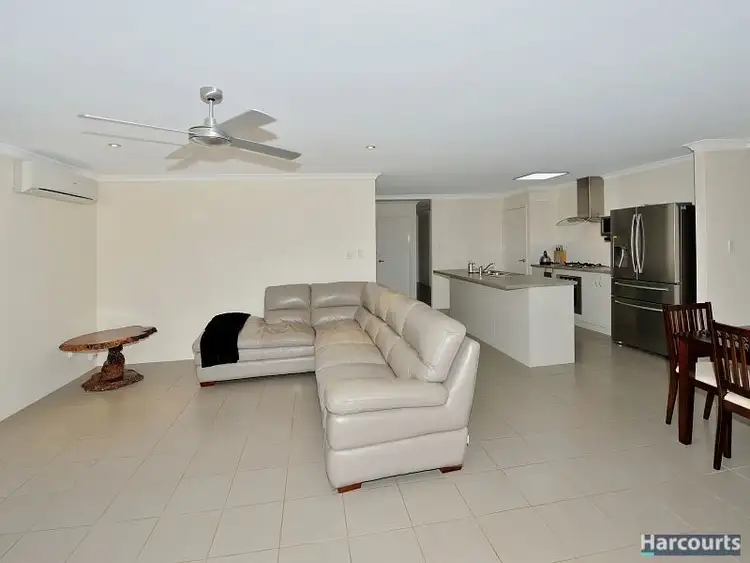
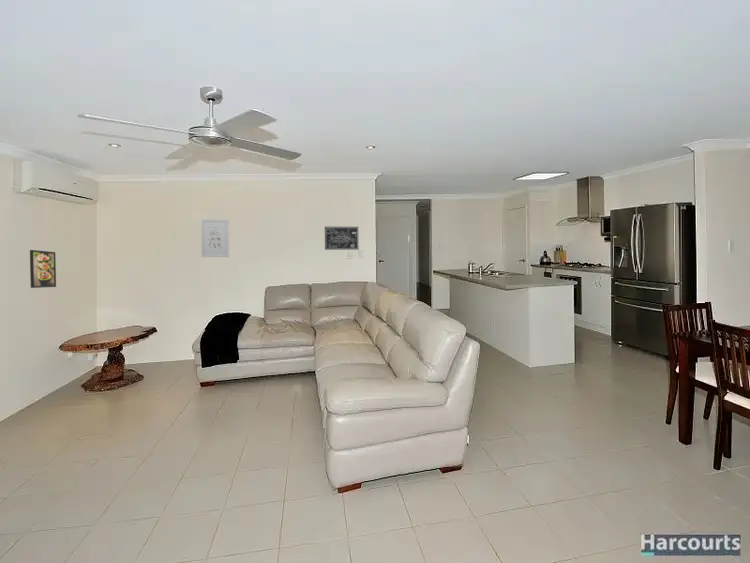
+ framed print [29,249,57,289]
+ wall art [324,226,360,251]
+ wall art [200,218,230,258]
